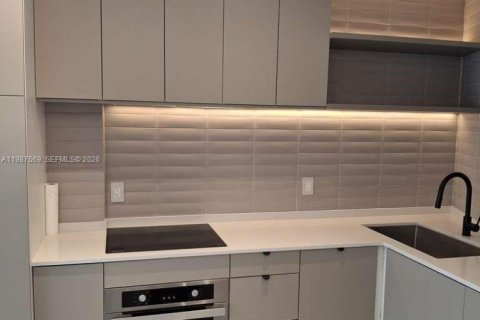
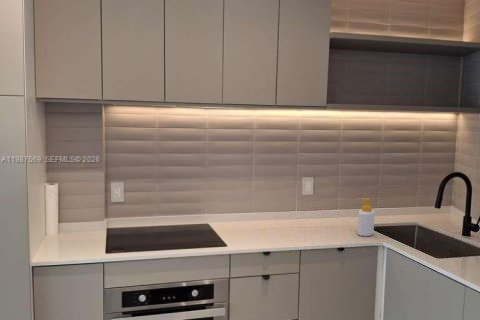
+ soap bottle [357,197,376,237]
